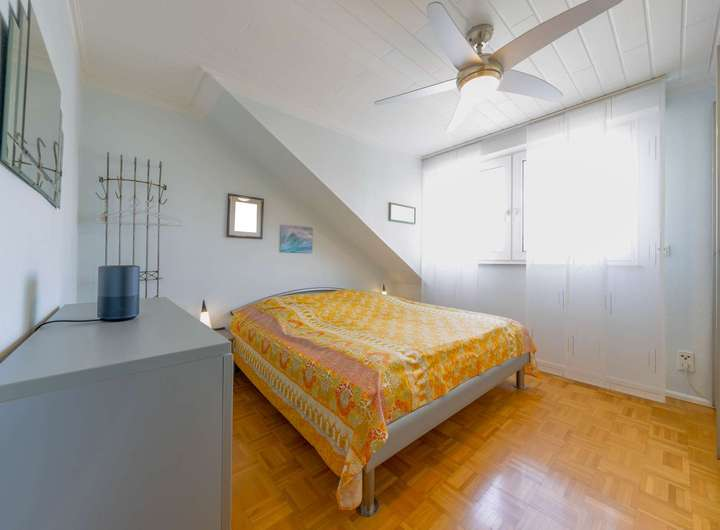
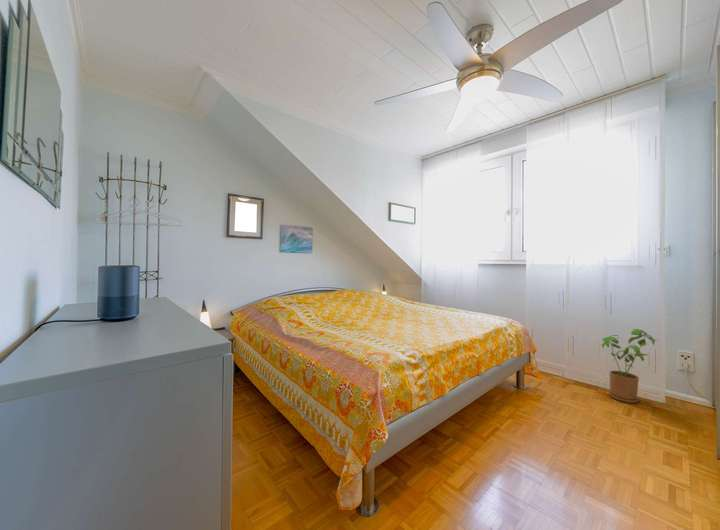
+ house plant [601,328,658,404]
